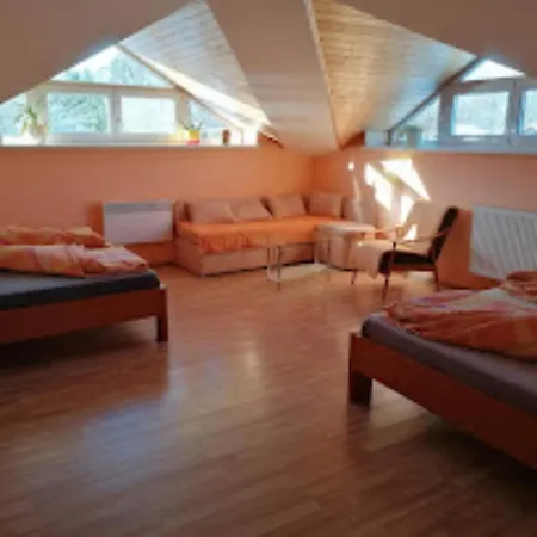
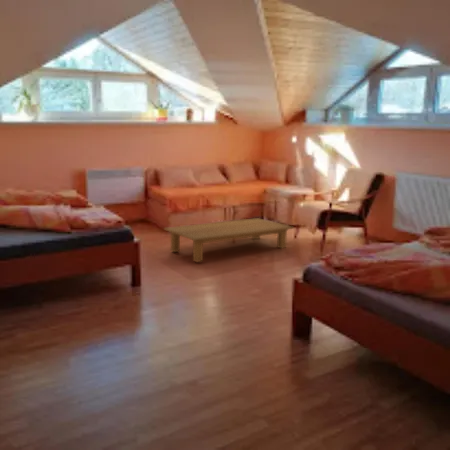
+ coffee table [163,217,295,263]
